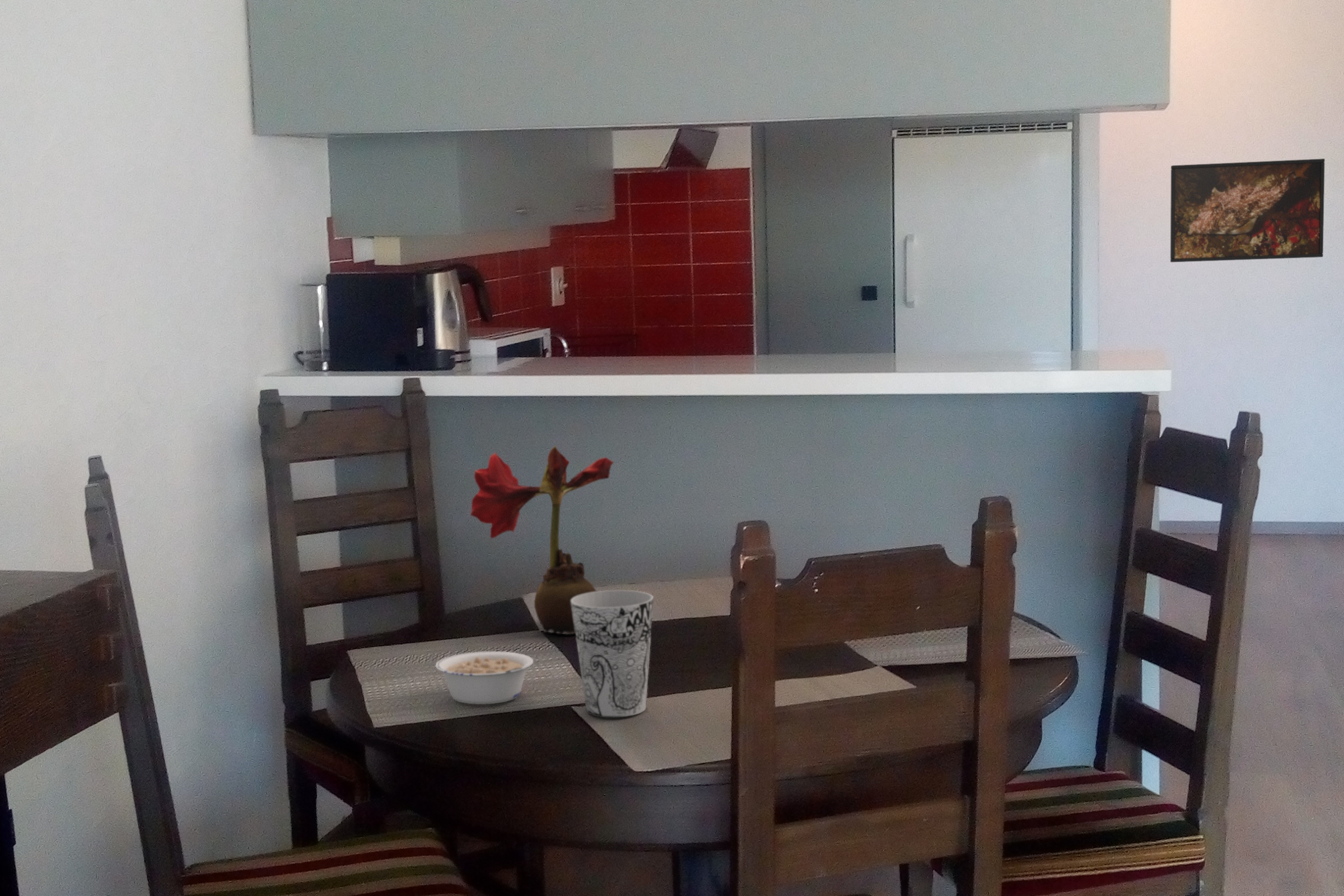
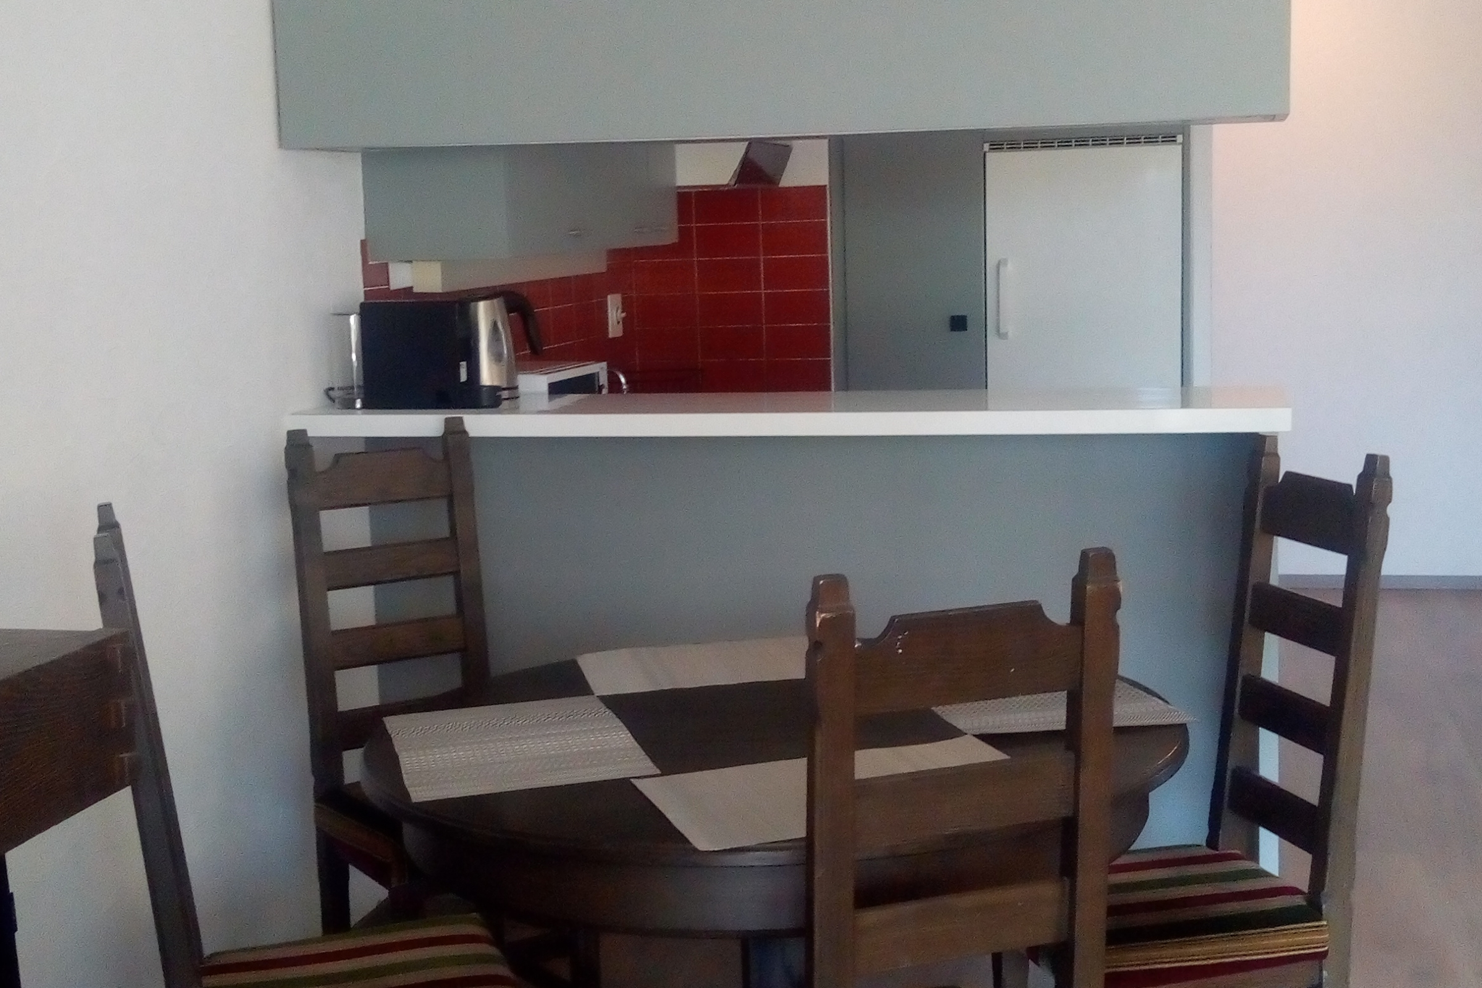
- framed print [1170,158,1326,263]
- flower [470,445,614,635]
- legume [435,651,534,705]
- cup [571,590,654,718]
